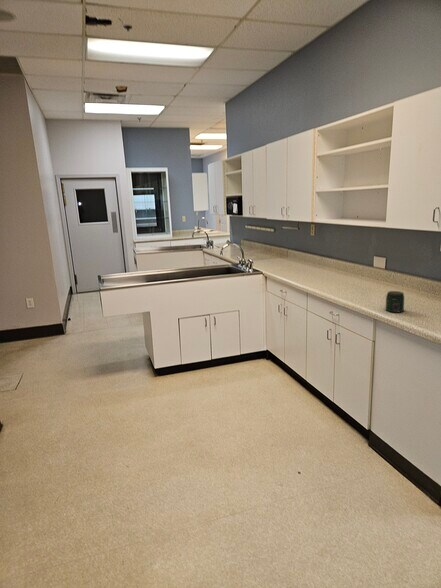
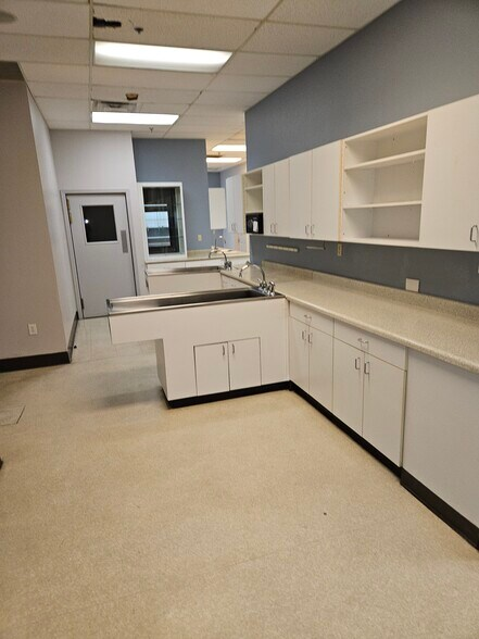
- jar [385,290,405,313]
